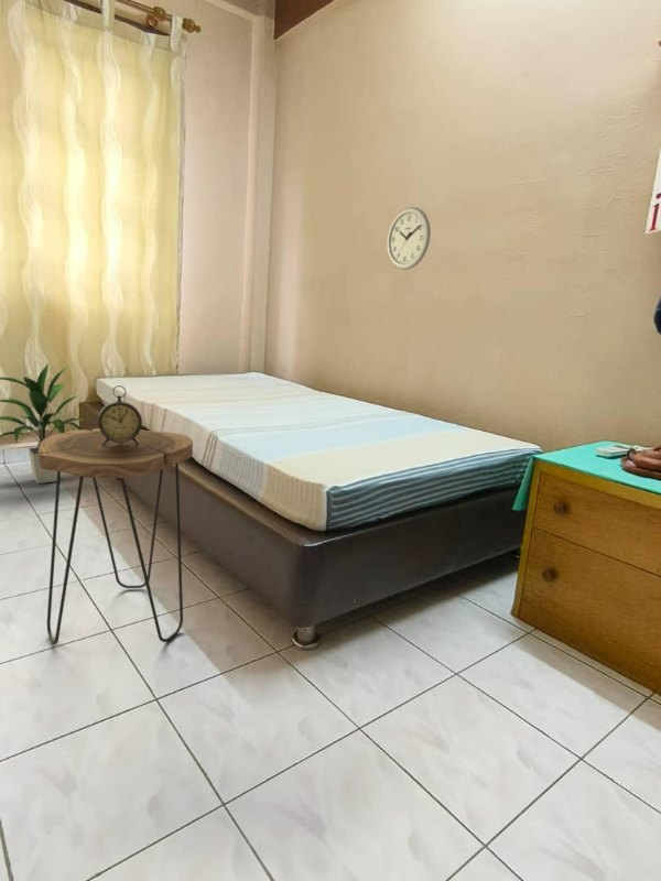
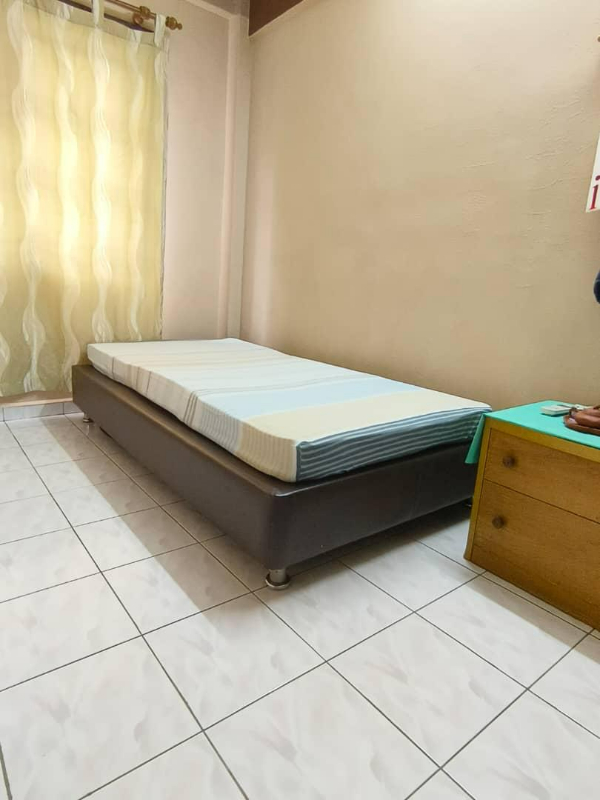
- indoor plant [0,362,86,485]
- alarm clock [97,384,143,446]
- side table [37,427,194,645]
- wall clock [387,206,432,271]
